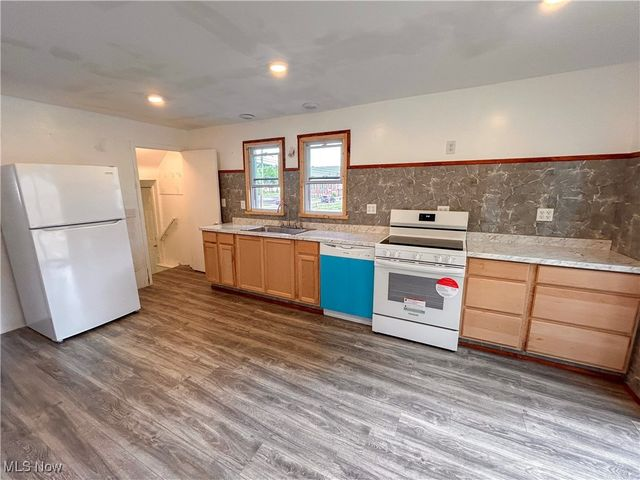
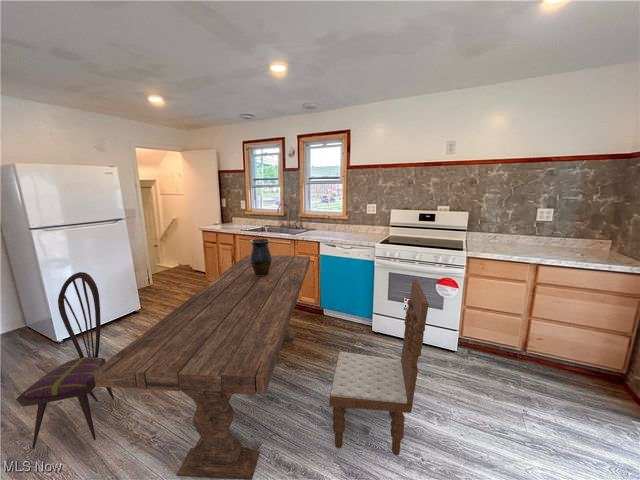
+ dining chair [328,278,430,456]
+ dining table [93,254,311,480]
+ dining chair [15,271,115,450]
+ vase [249,238,272,276]
